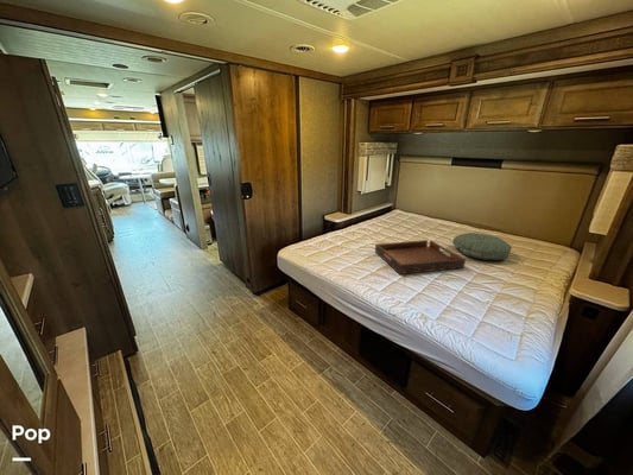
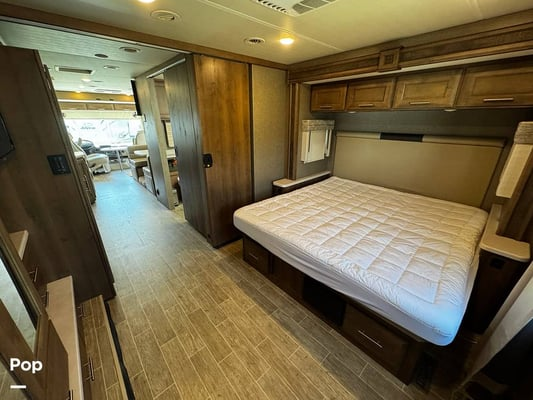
- serving tray [374,239,467,276]
- pillow [451,232,513,261]
